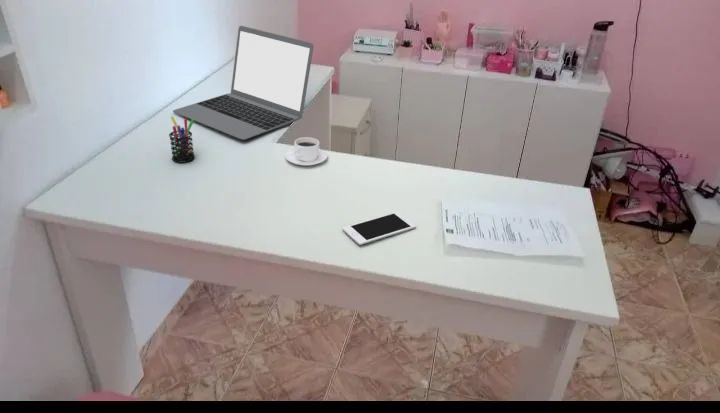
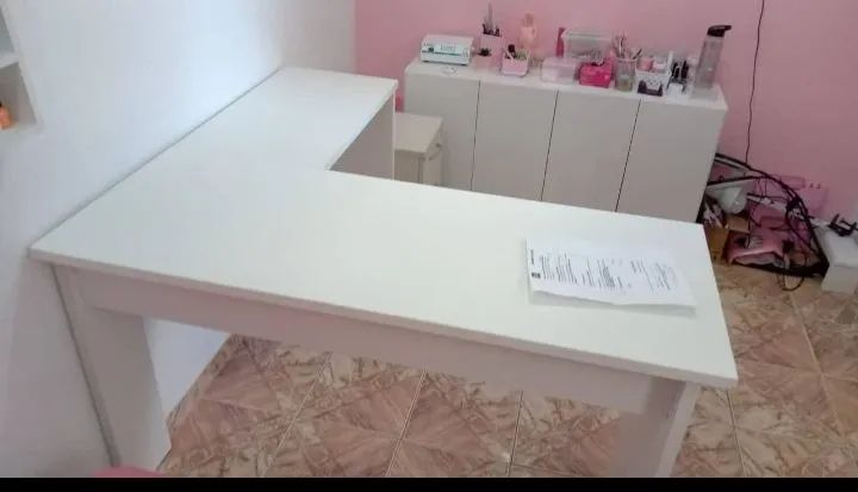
- coffee cup [284,136,328,167]
- cell phone [342,211,417,246]
- laptop [172,25,315,141]
- pen holder [168,115,196,163]
